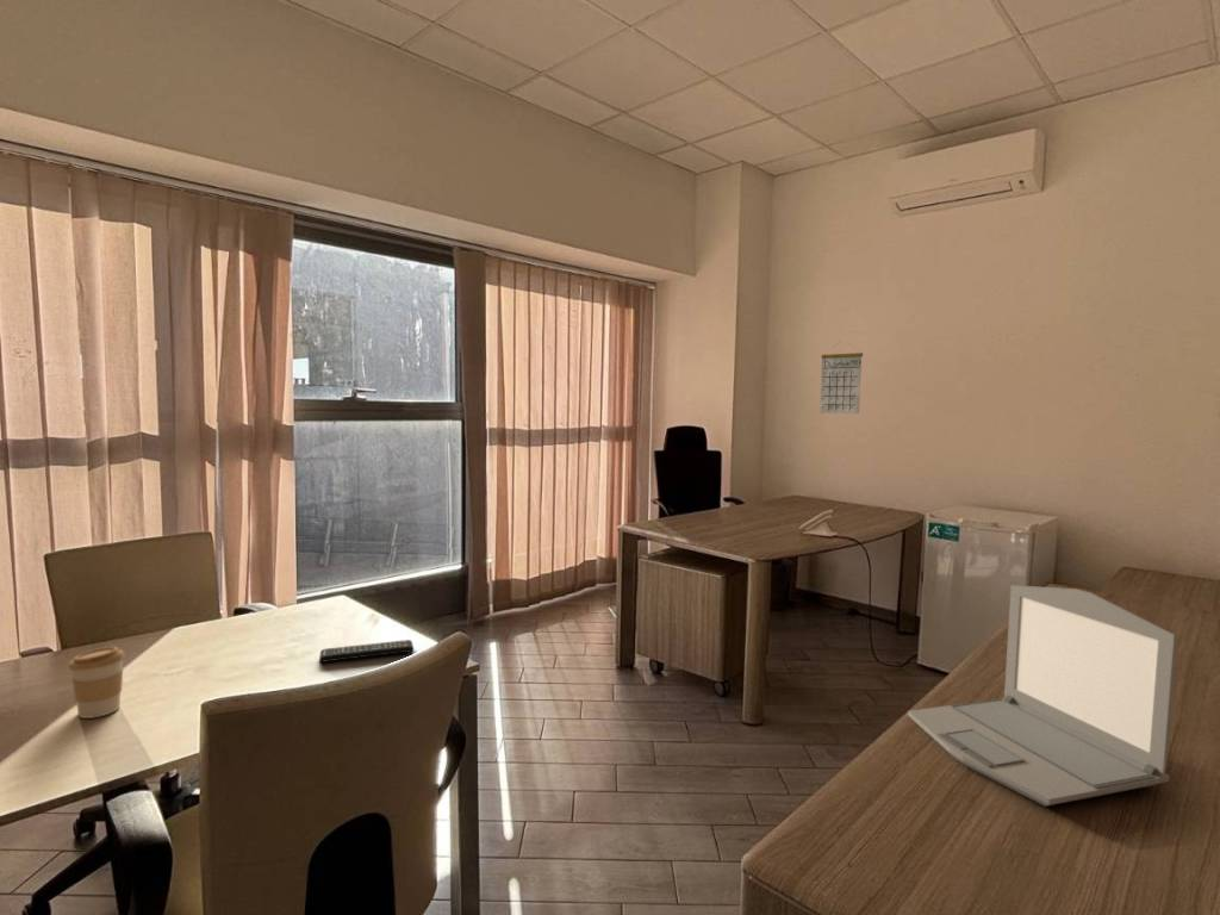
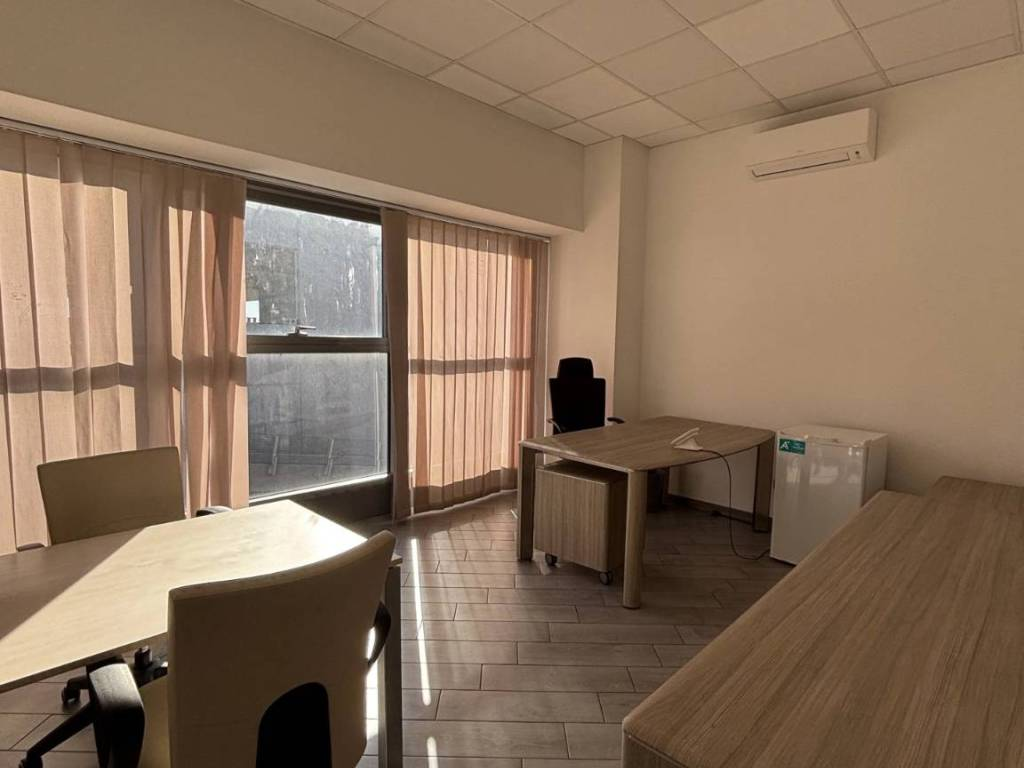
- remote control [318,639,415,664]
- calendar [818,341,864,415]
- coffee cup [68,646,126,720]
- laptop [907,584,1179,808]
